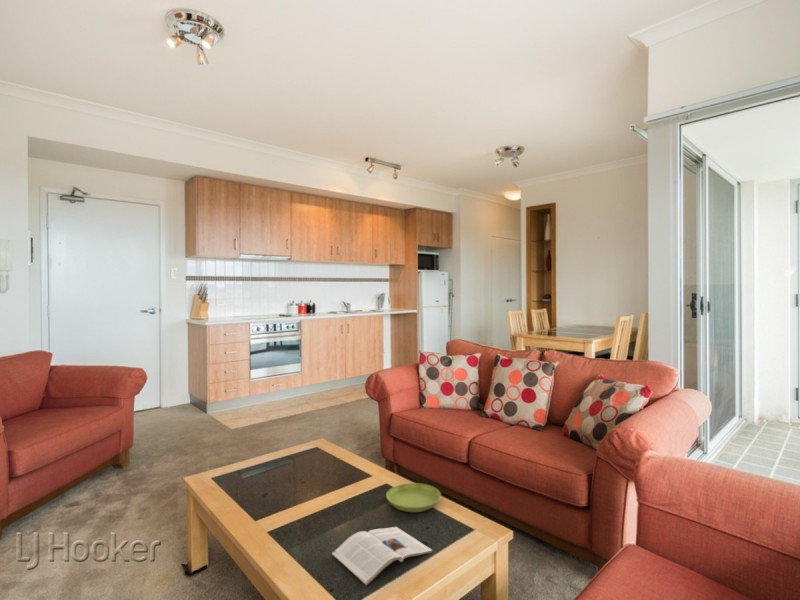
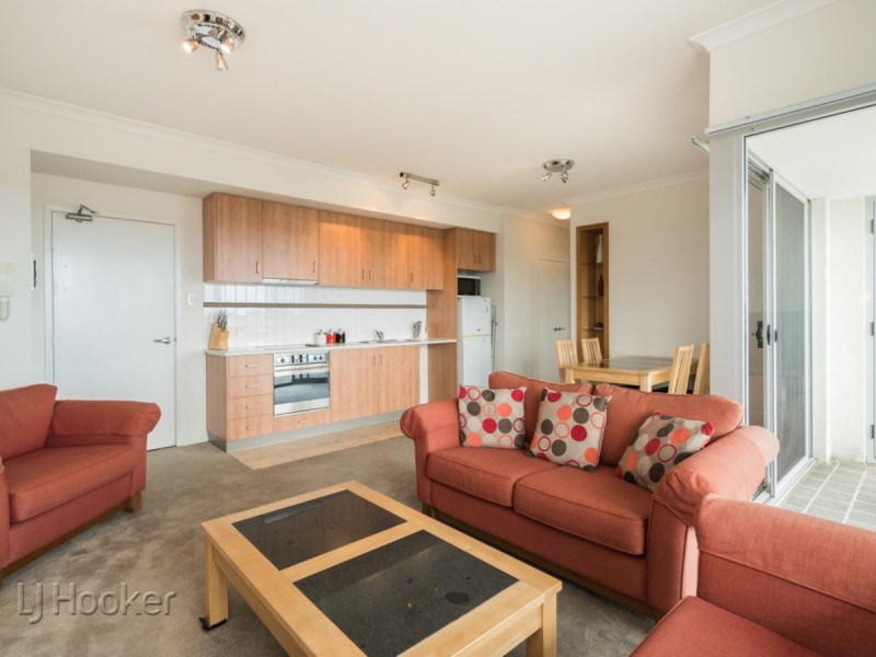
- magazine [331,526,434,586]
- saucer [385,482,442,513]
